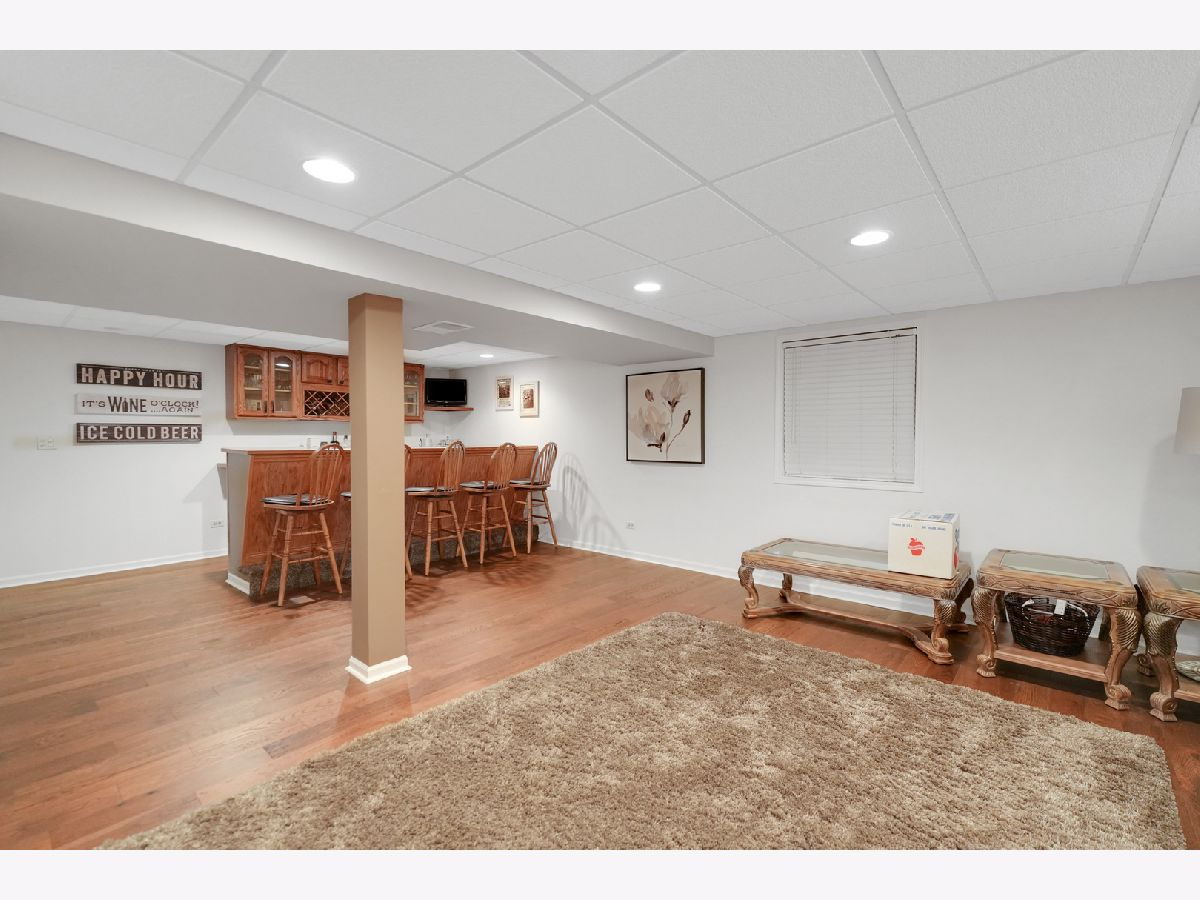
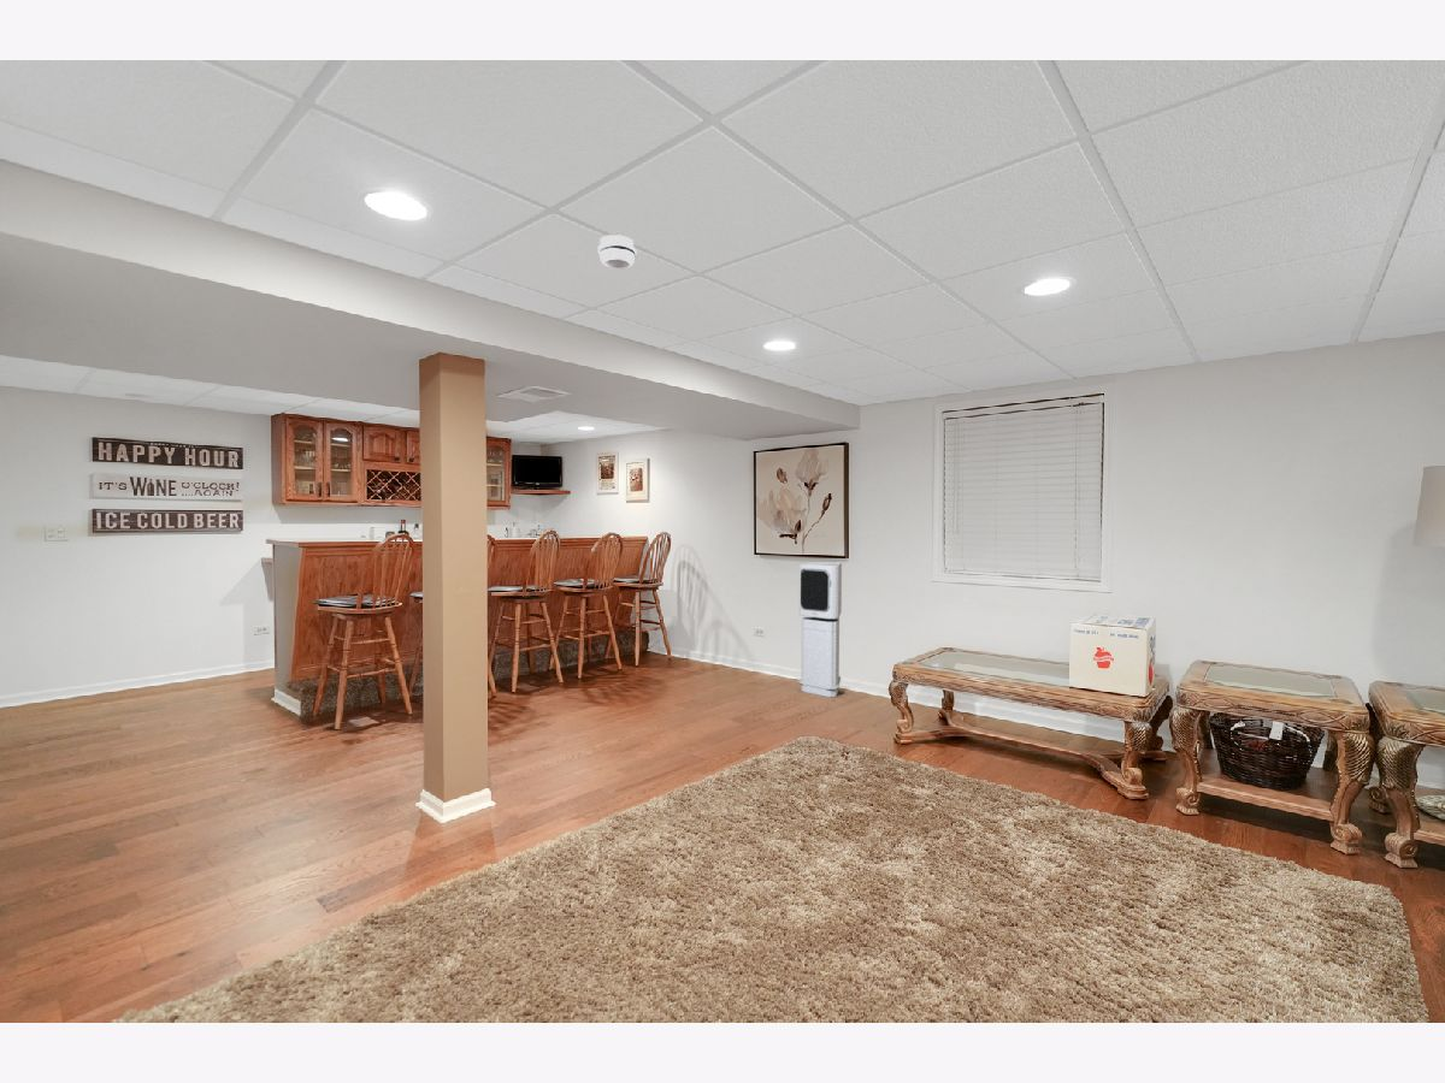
+ air purifier [797,562,843,698]
+ smoke detector [596,233,637,271]
